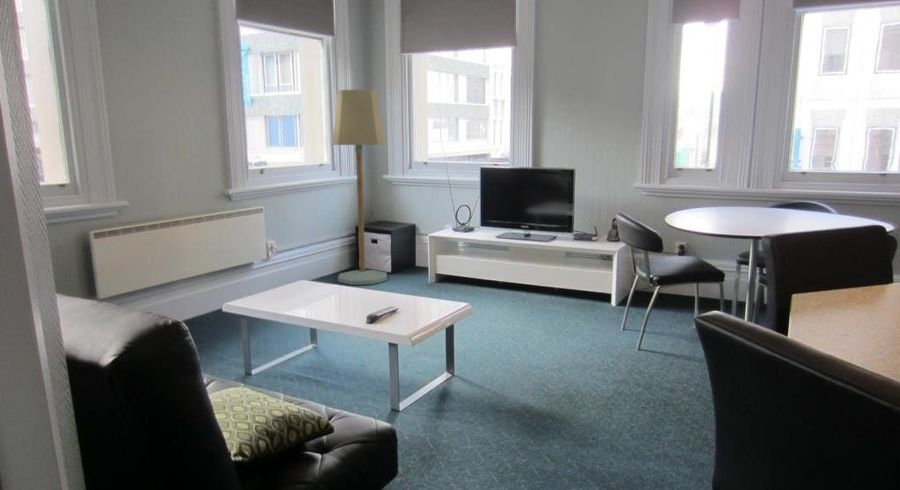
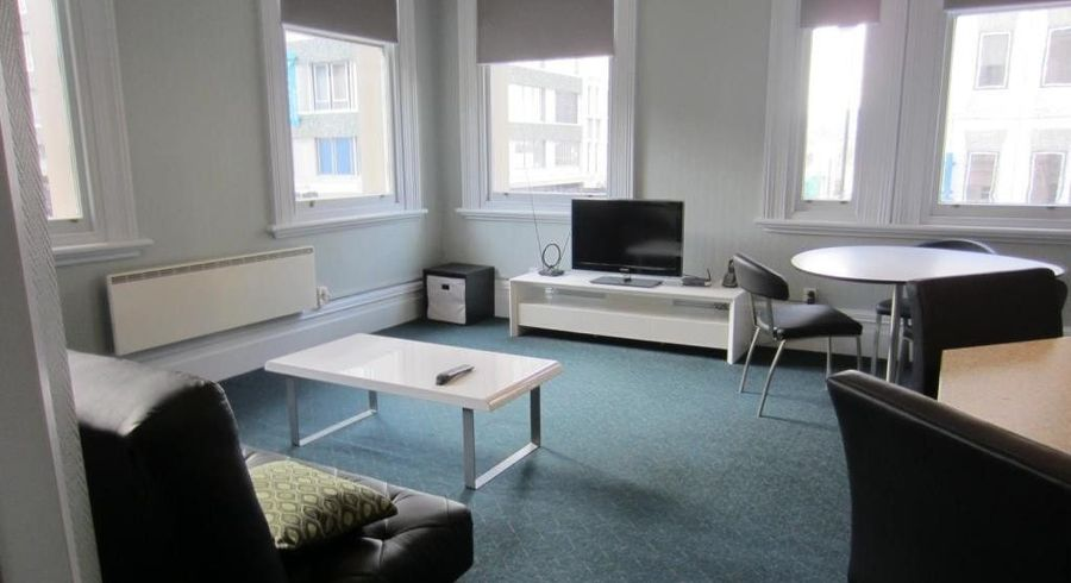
- floor lamp [330,88,388,286]
